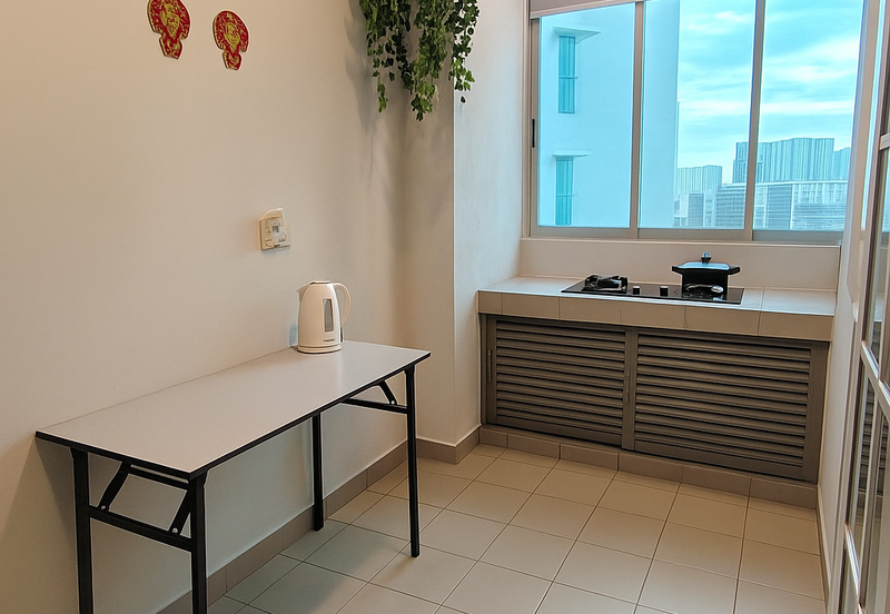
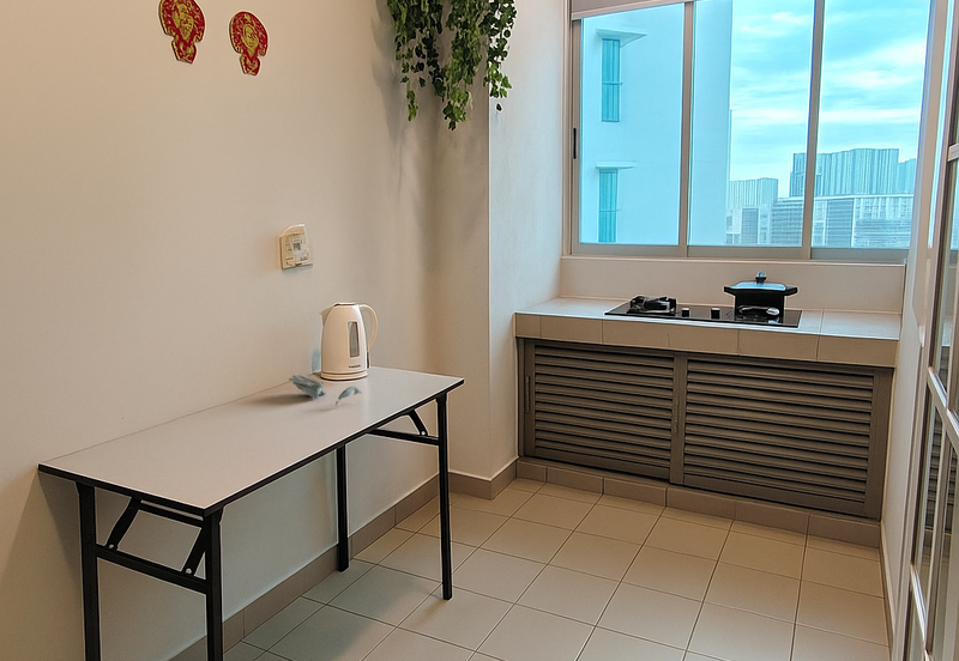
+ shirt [288,374,363,407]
